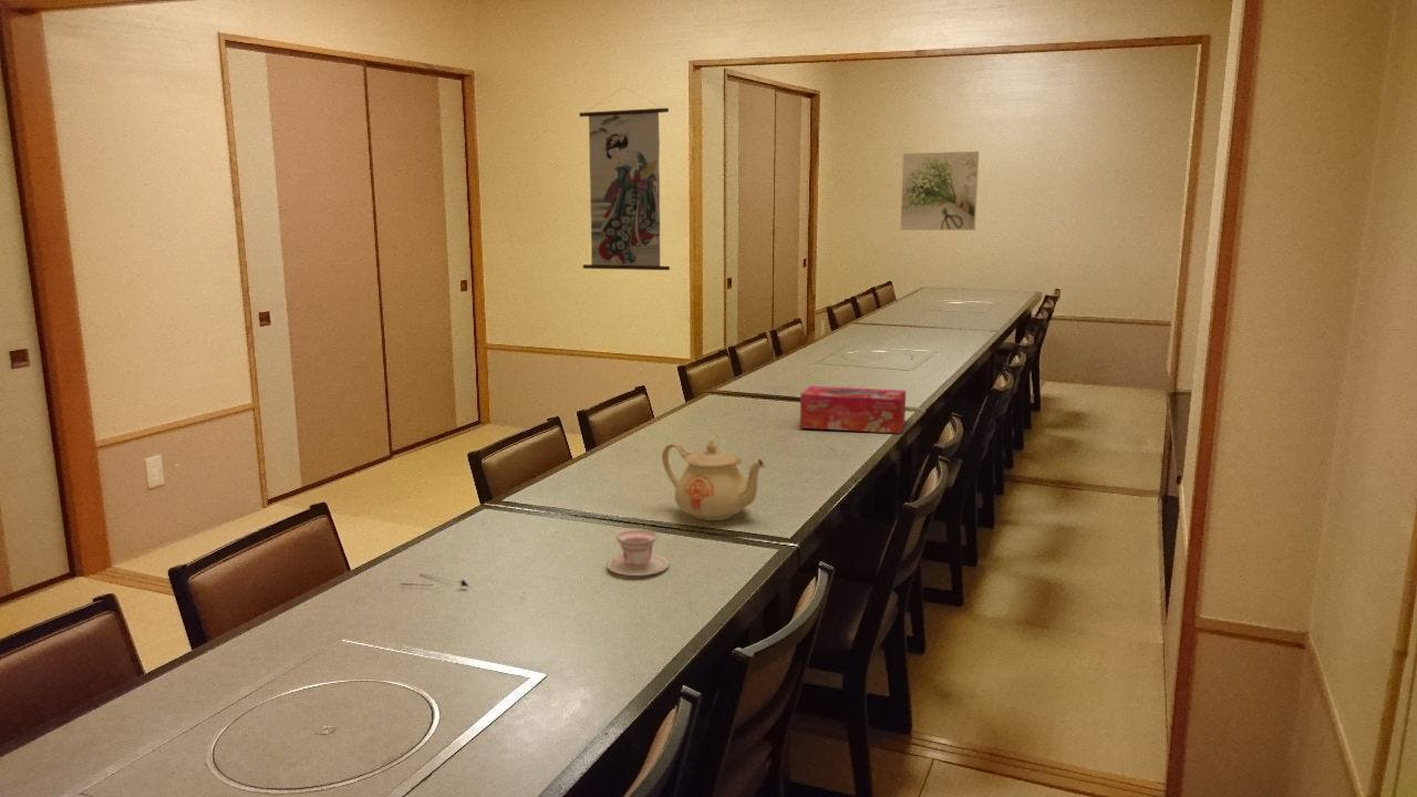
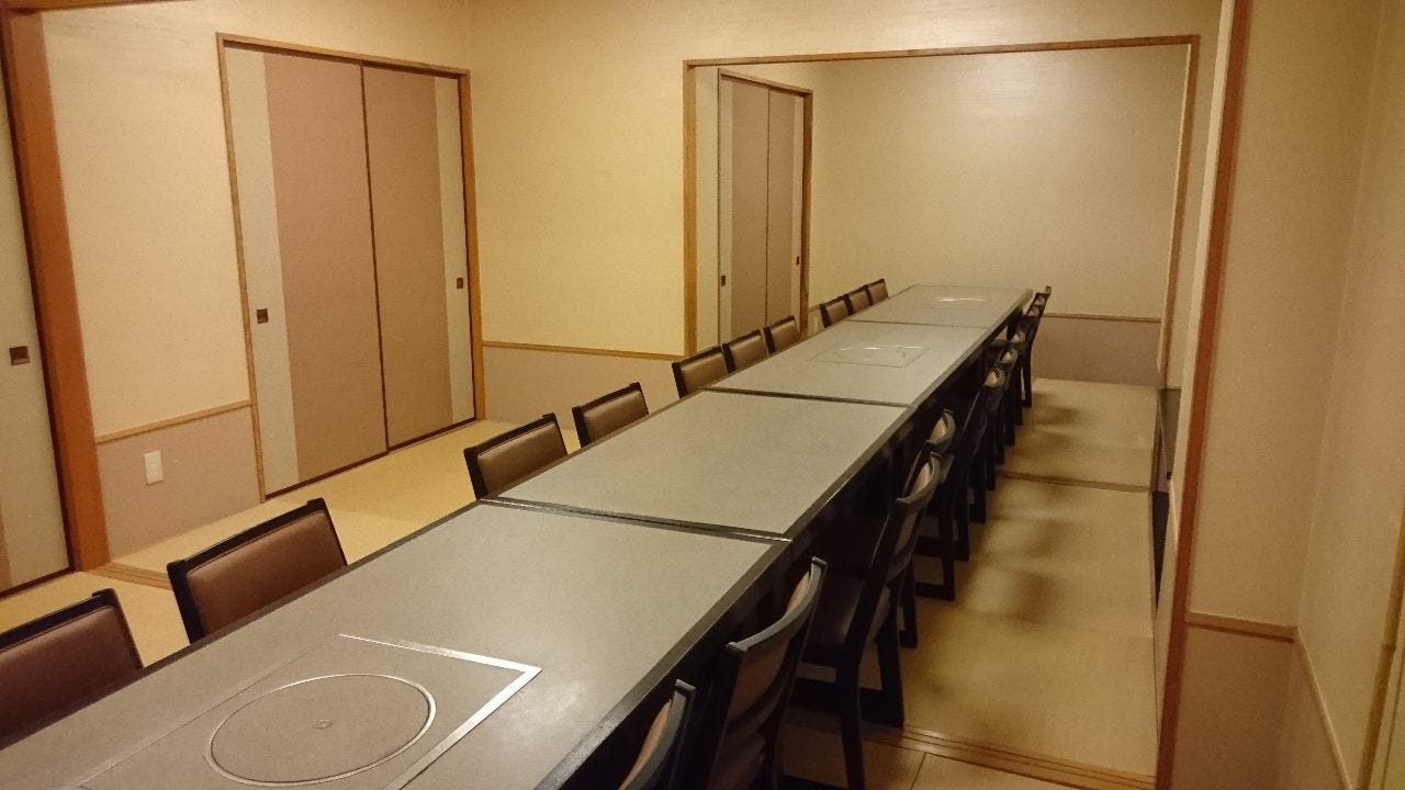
- tissue box [799,385,907,435]
- wall scroll [578,85,671,271]
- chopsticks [400,572,526,596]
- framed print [899,151,980,231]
- teacup [606,528,671,577]
- teapot [661,439,766,521]
